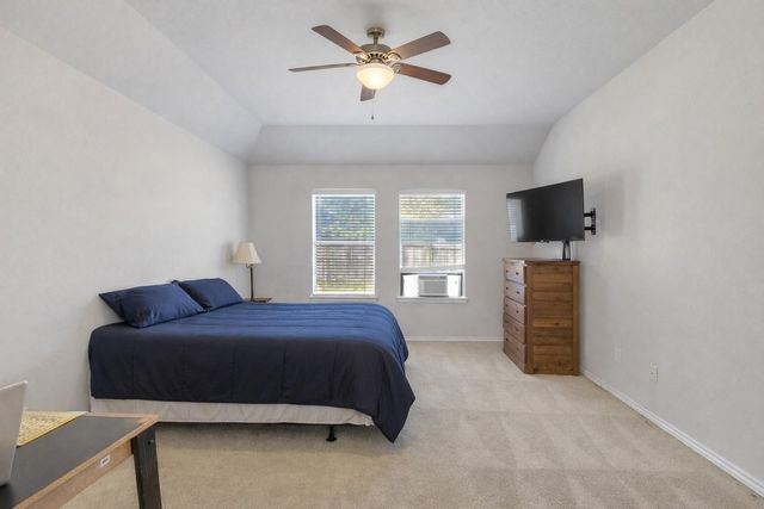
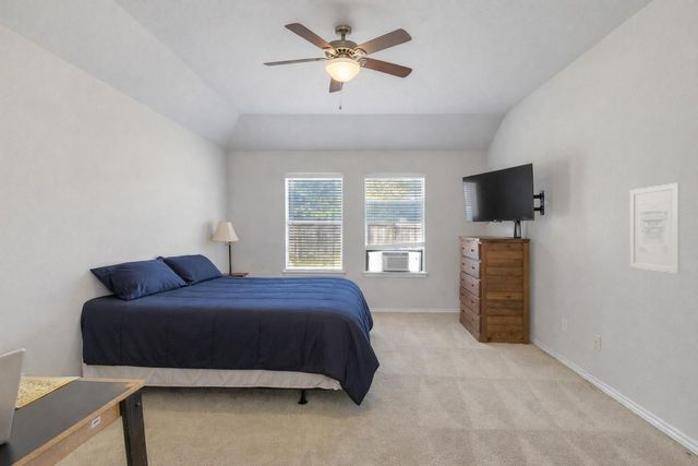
+ wall art [629,182,681,274]
